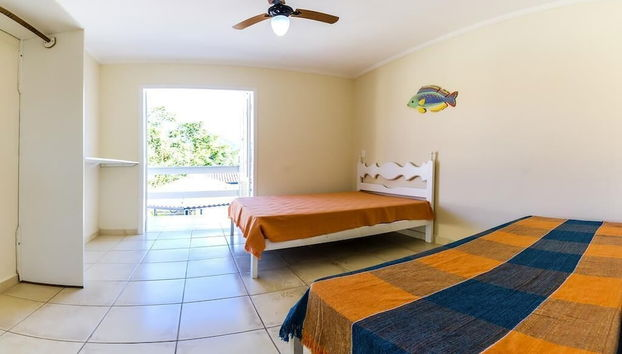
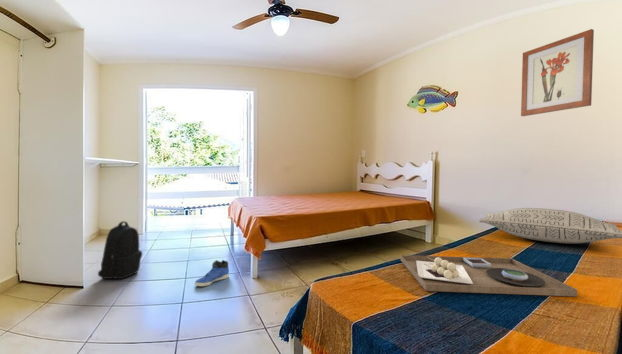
+ backpack [97,220,143,280]
+ sneaker [194,259,230,287]
+ platter [400,254,578,297]
+ wall art [520,28,595,117]
+ pillow [478,207,622,244]
